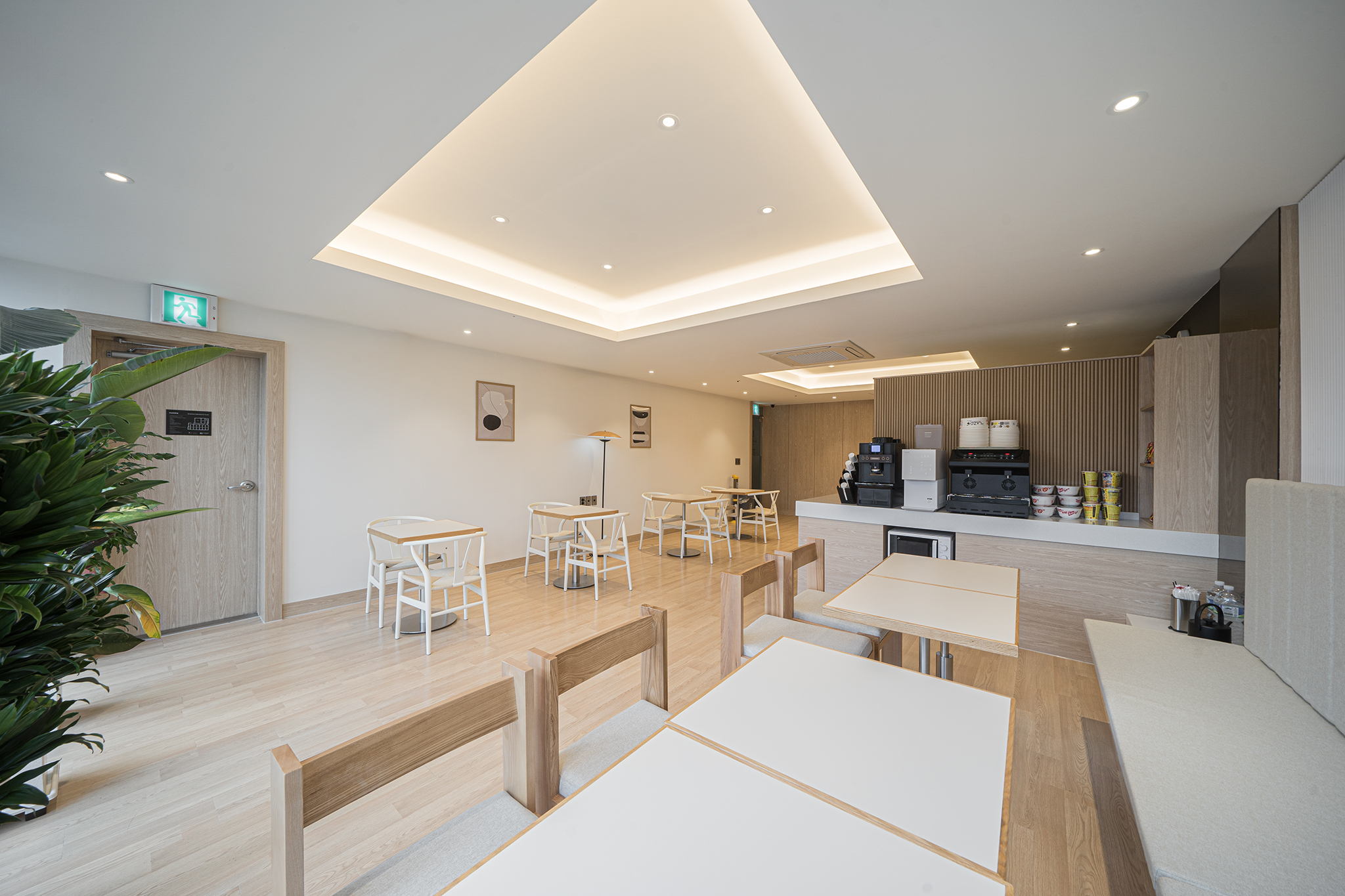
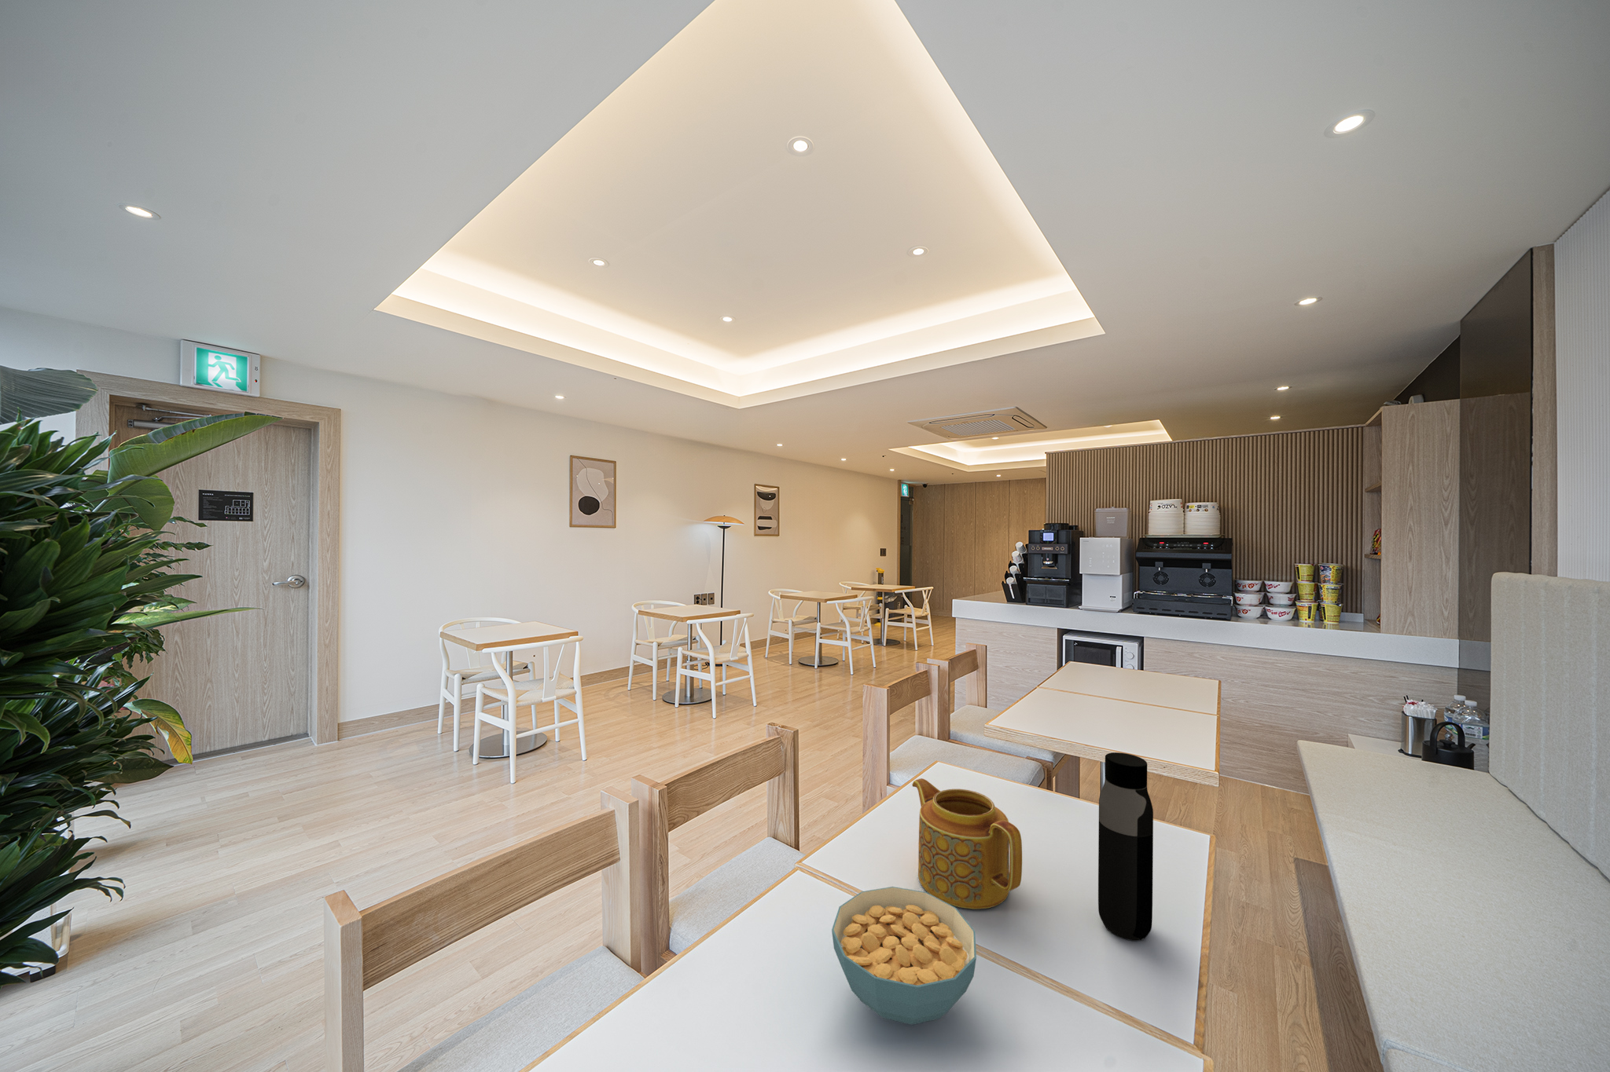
+ teapot [911,778,1022,909]
+ water bottle [1098,751,1154,942]
+ cereal bowl [831,885,977,1025]
